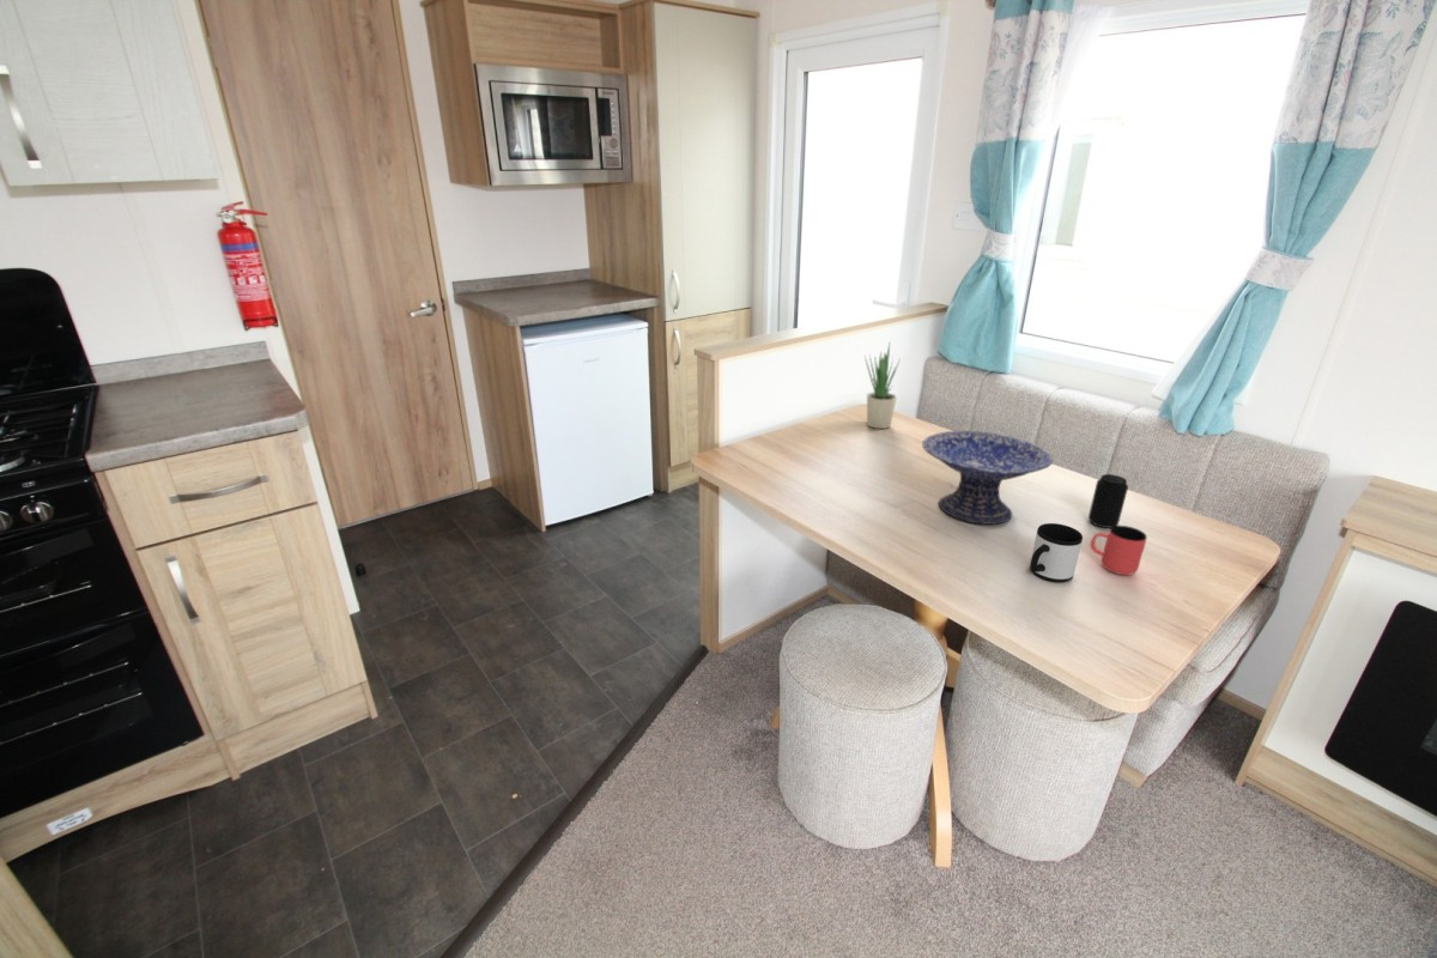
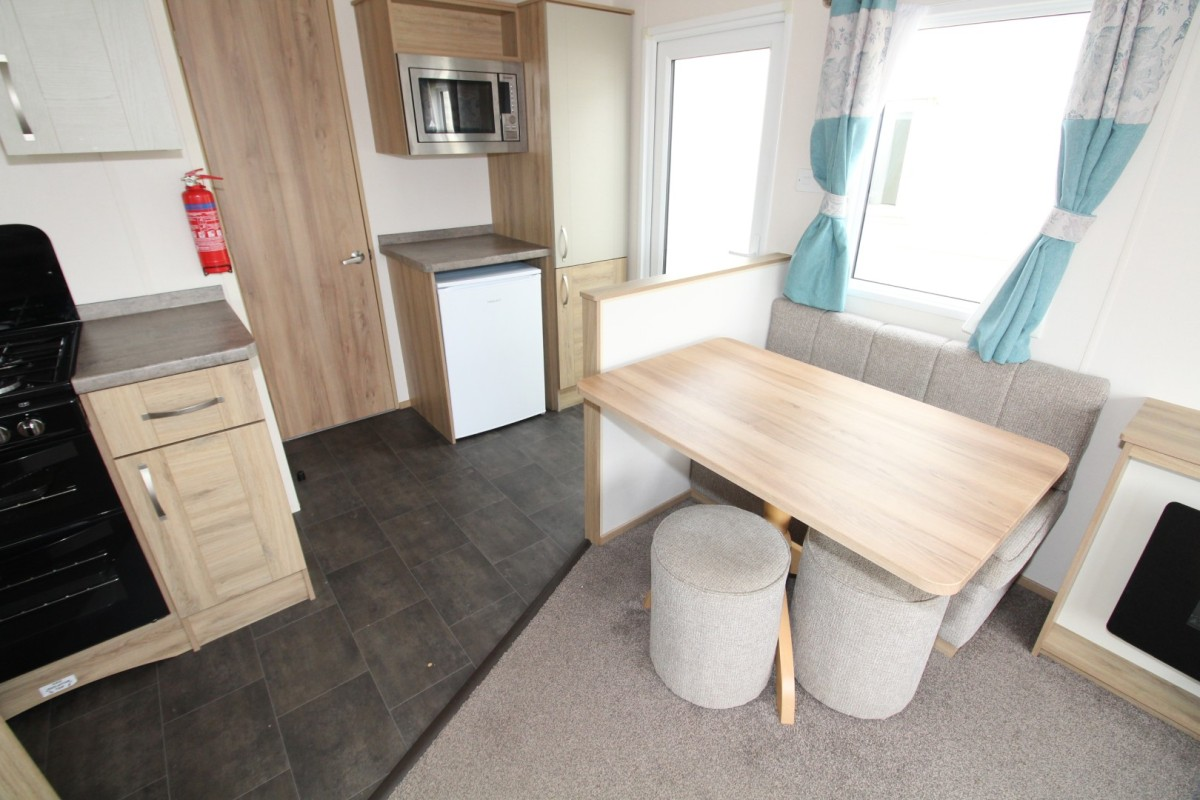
- potted plant [863,342,902,430]
- mug [1029,522,1084,583]
- beverage can [1087,473,1129,529]
- cup [1090,525,1148,576]
- decorative bowl [921,430,1054,526]
